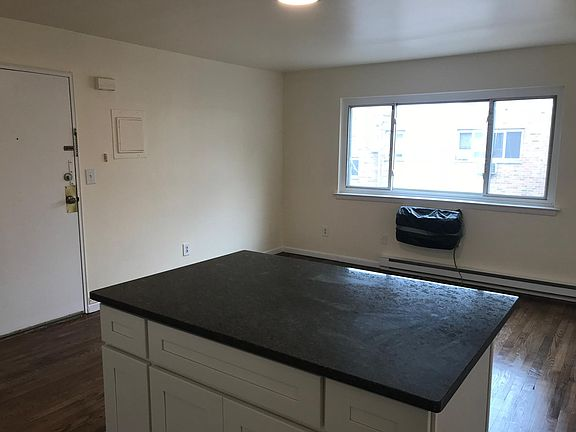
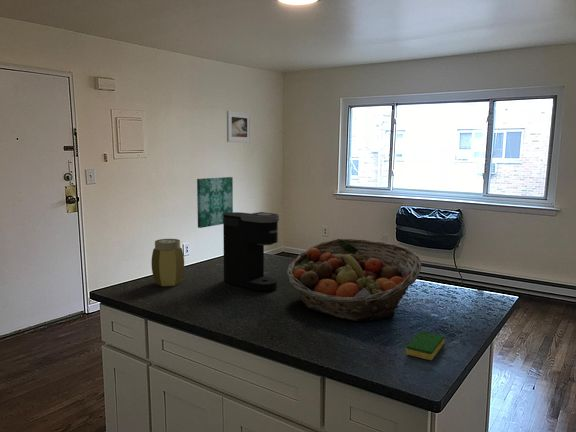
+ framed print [226,110,252,144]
+ jar [151,238,185,287]
+ dish sponge [405,330,445,361]
+ coffee maker [222,211,280,292]
+ fruit basket [285,238,422,322]
+ wall art [196,176,234,229]
